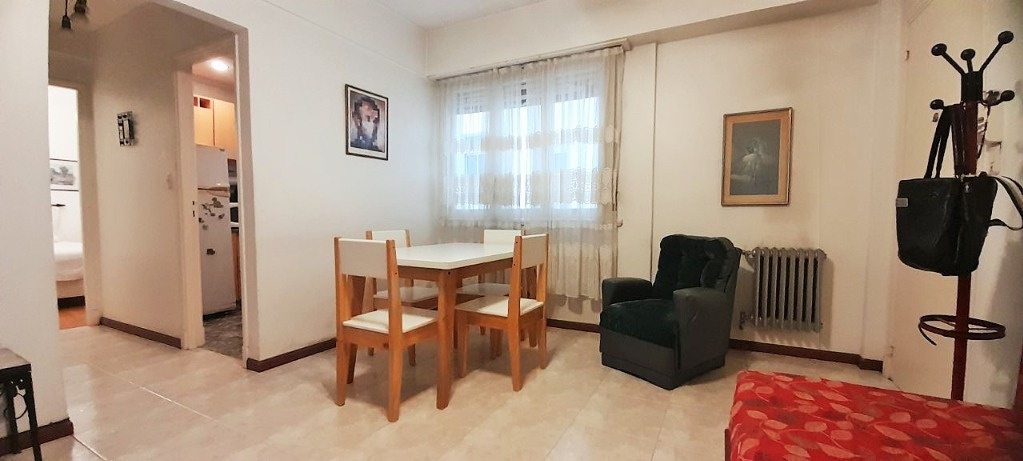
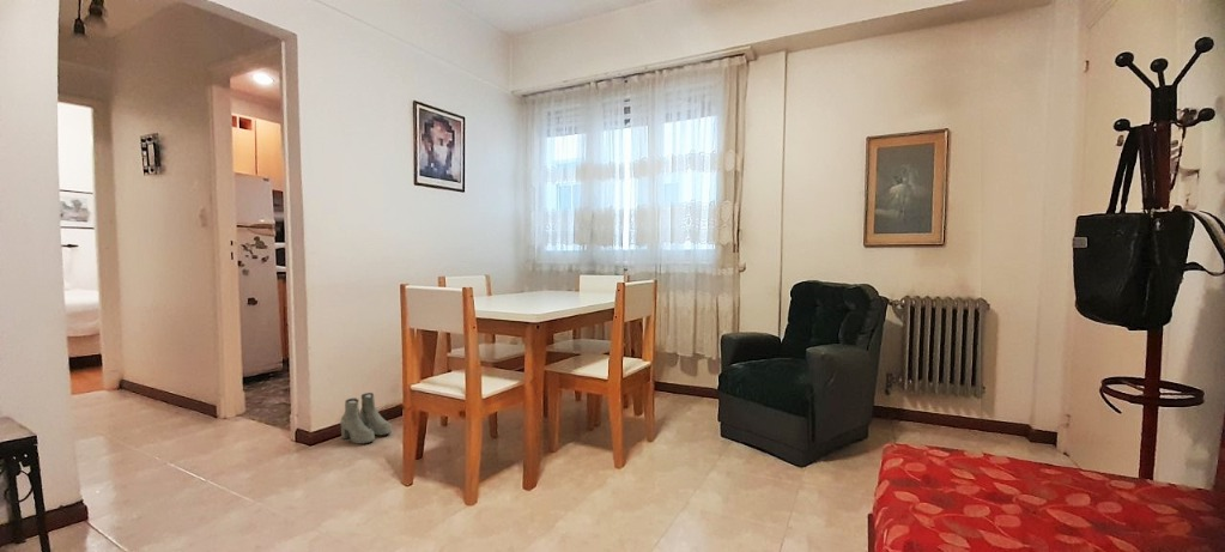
+ boots [339,392,393,445]
